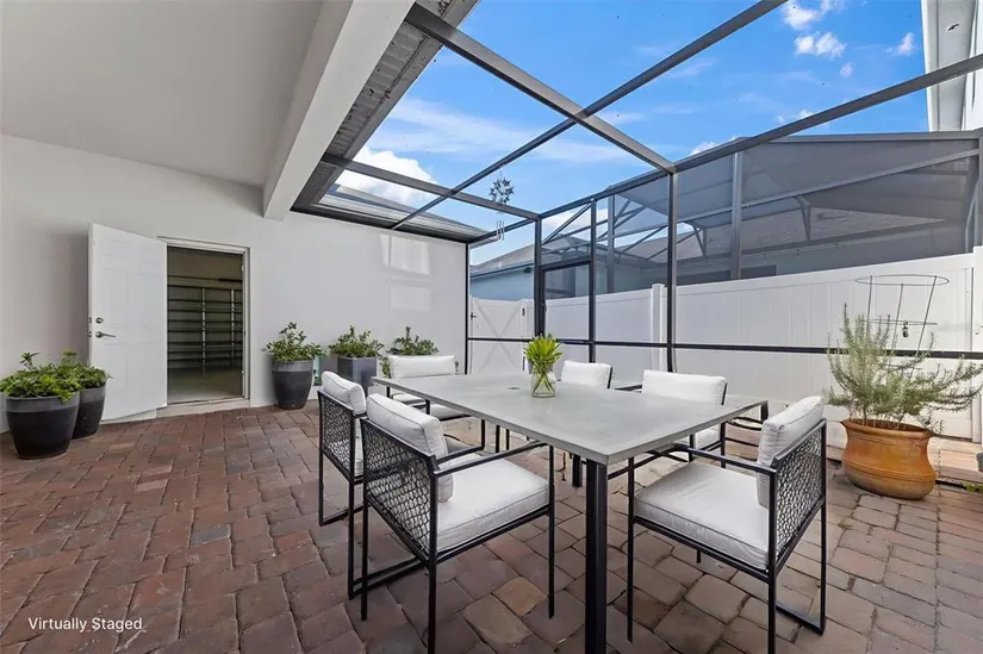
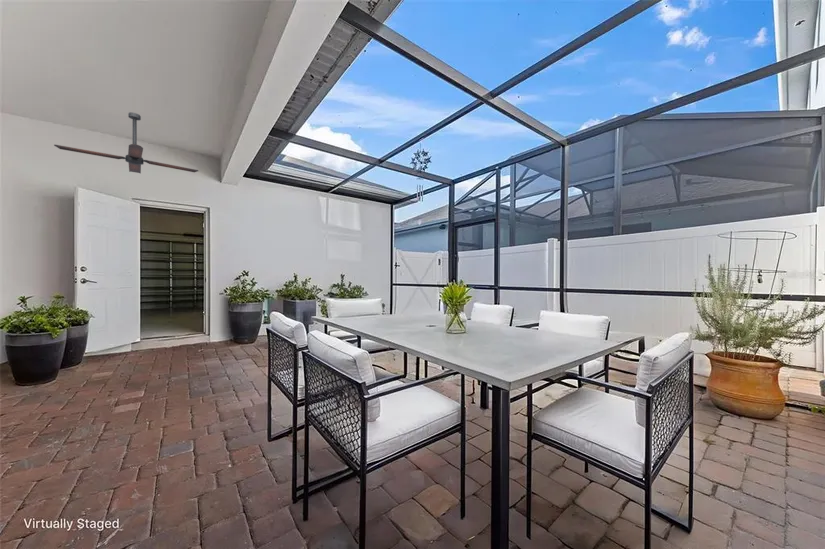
+ ceiling fan [53,111,199,174]
